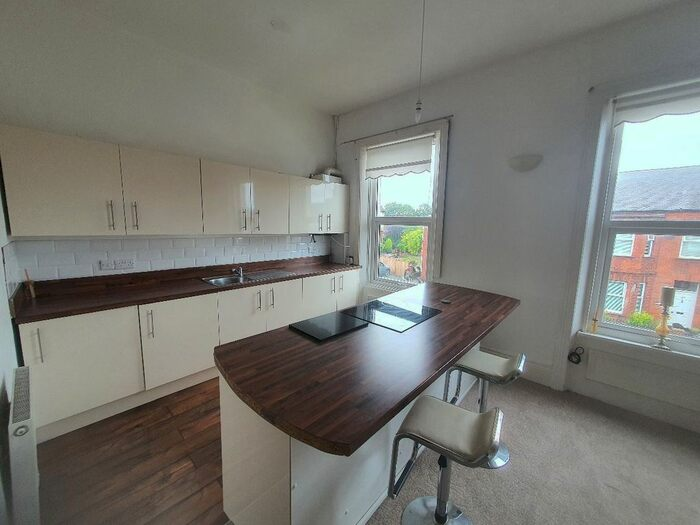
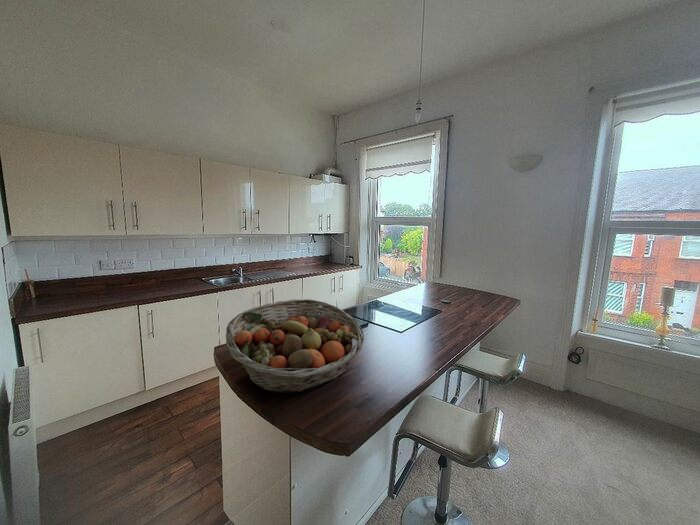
+ fruit basket [225,298,365,394]
